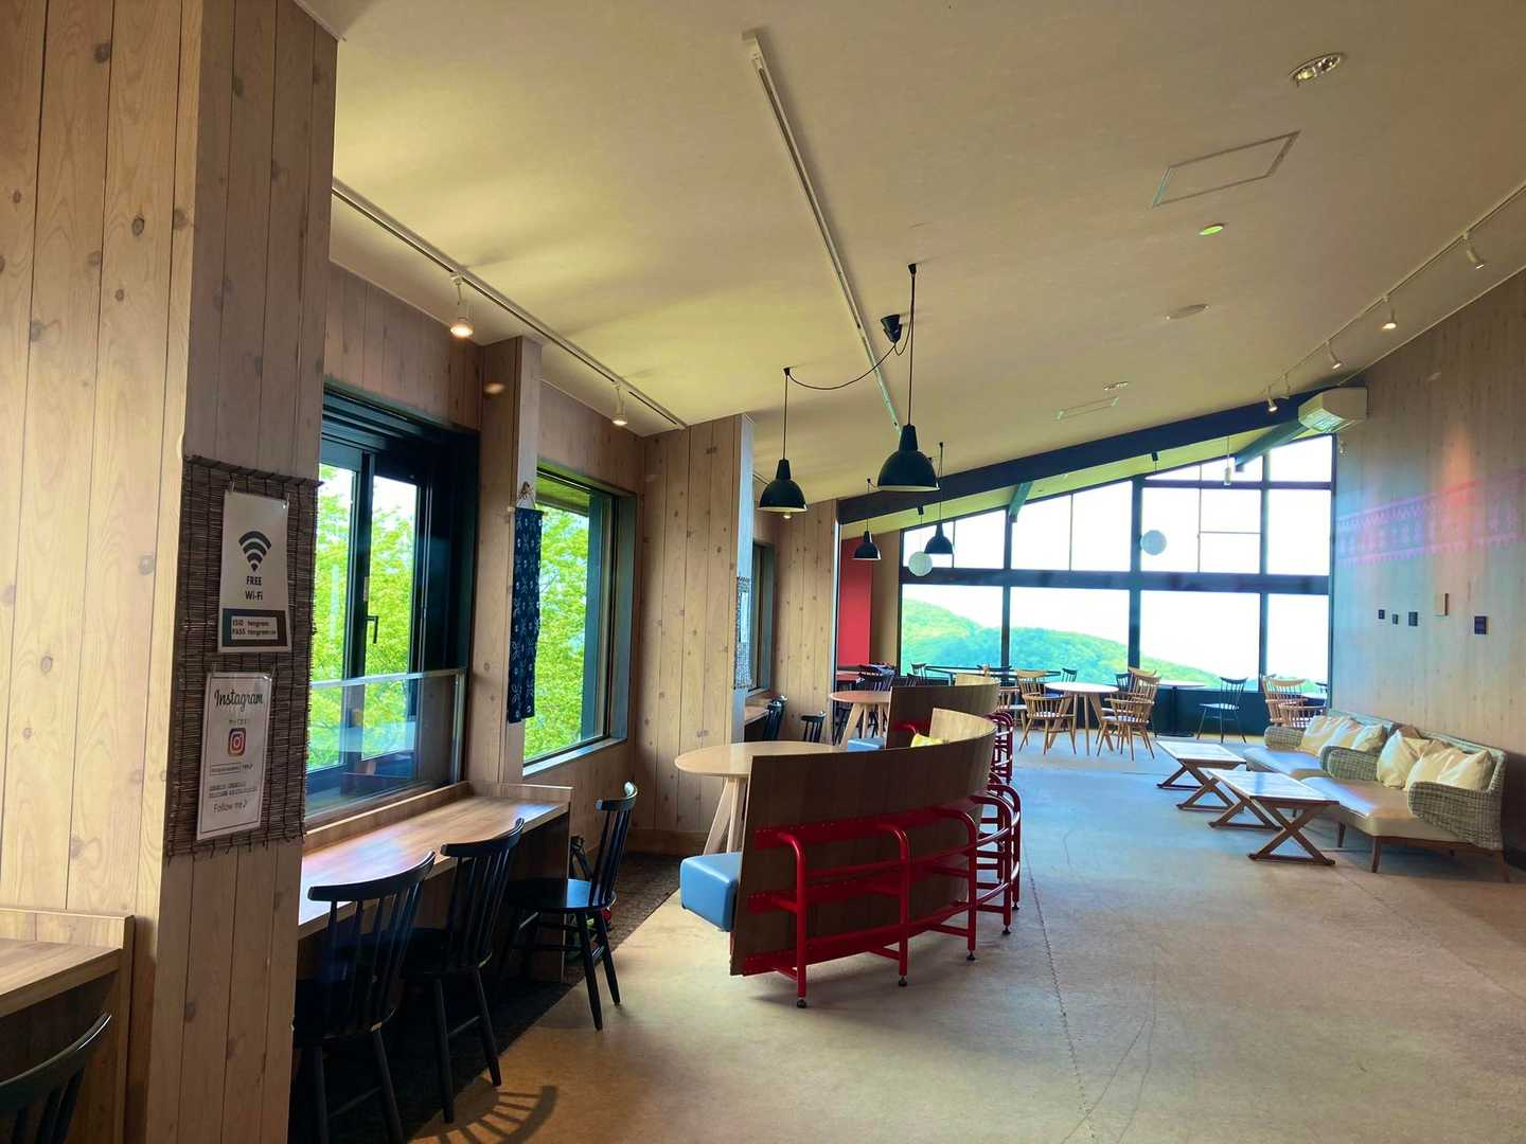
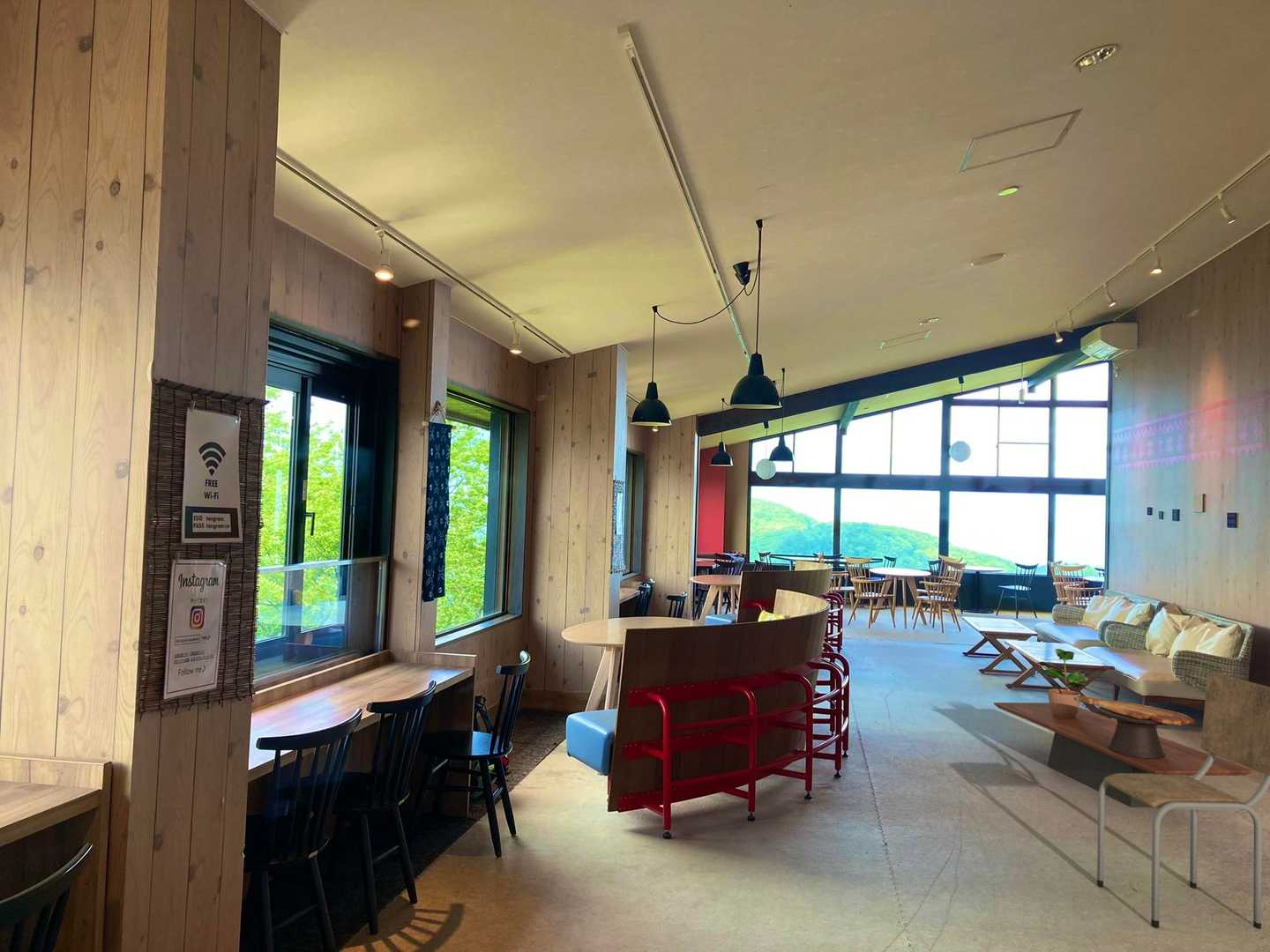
+ potted plant [1035,648,1091,718]
+ dining chair [1096,672,1270,930]
+ coffee table [993,702,1254,808]
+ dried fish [1074,695,1196,759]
